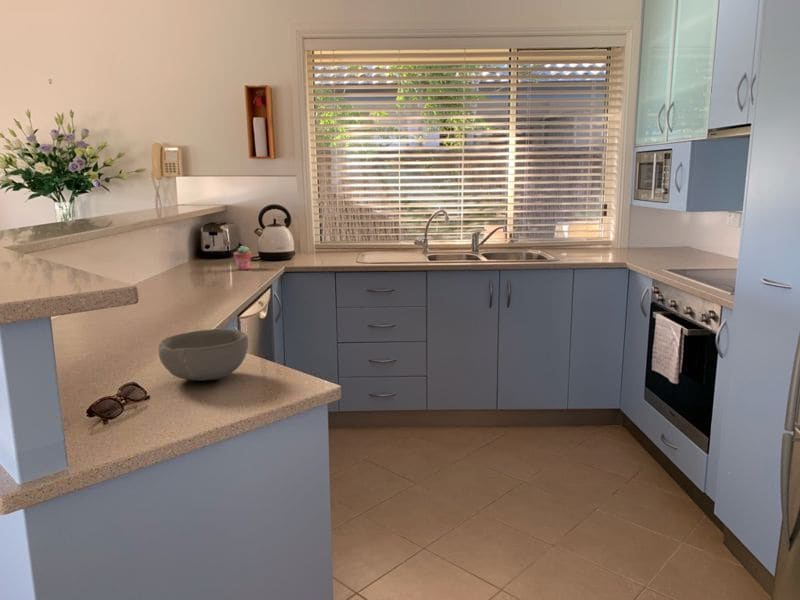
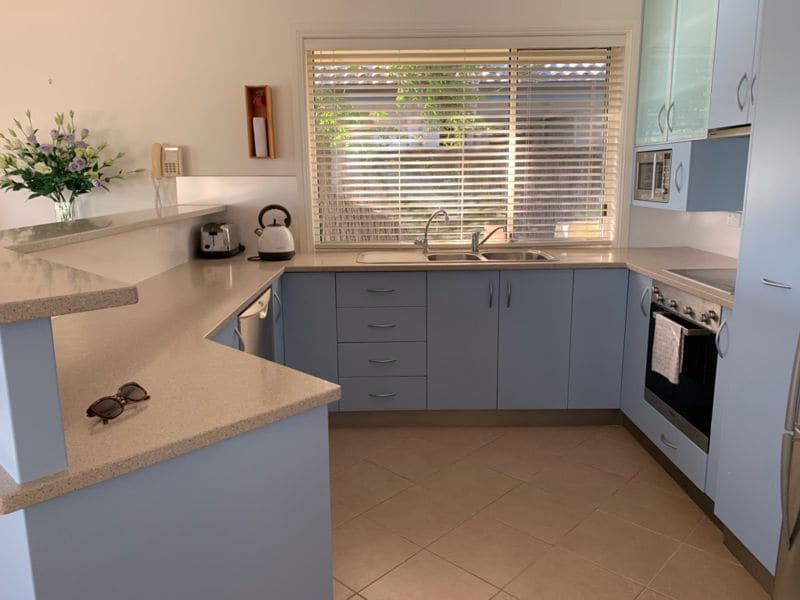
- bowl [157,328,249,382]
- potted succulent [232,245,253,271]
